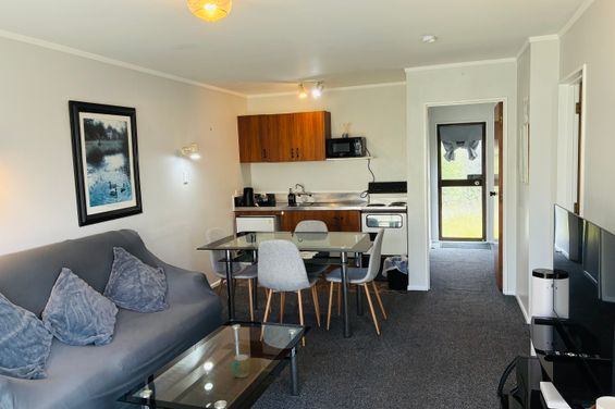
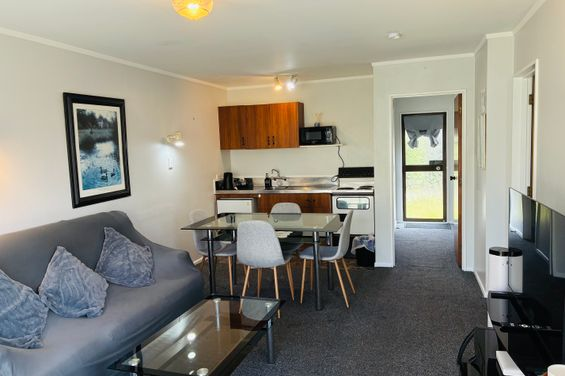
- mug [231,354,250,379]
